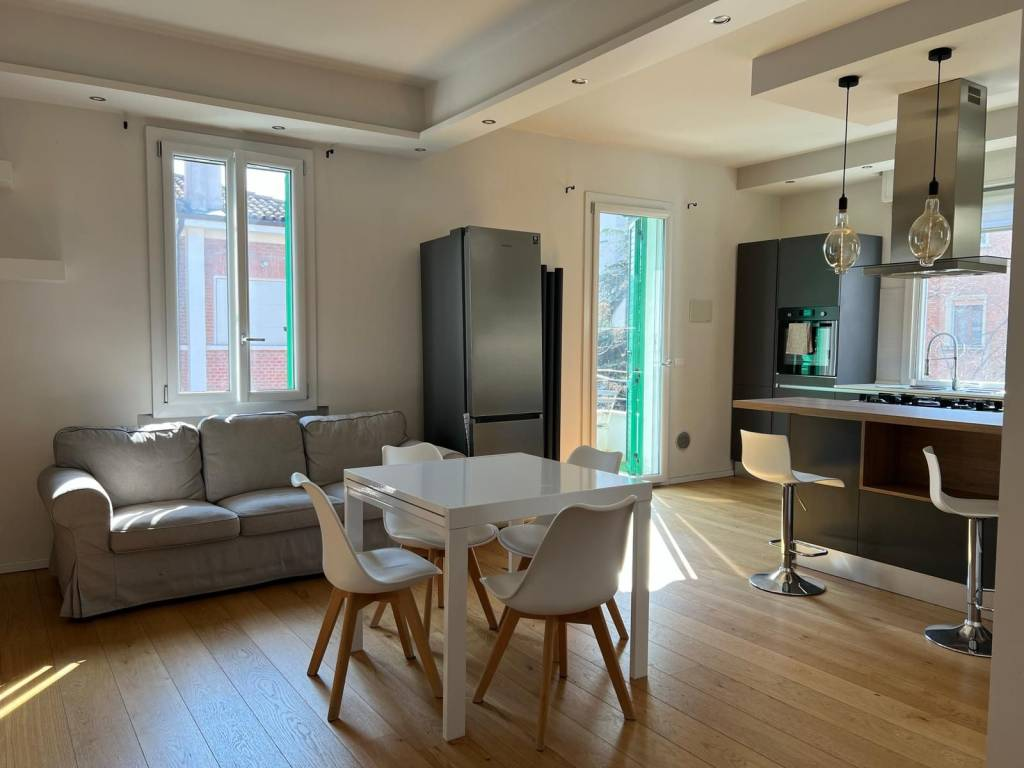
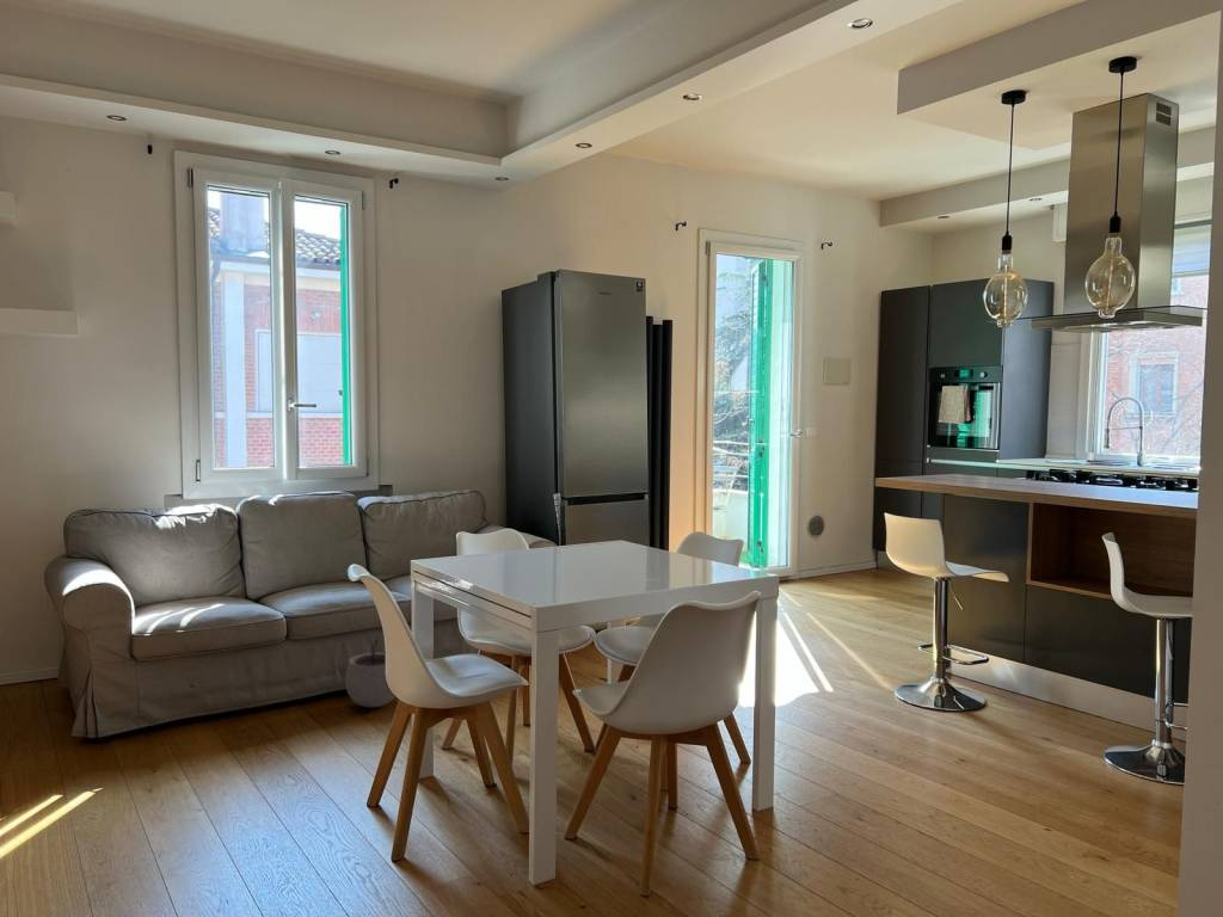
+ plant pot [344,638,395,709]
